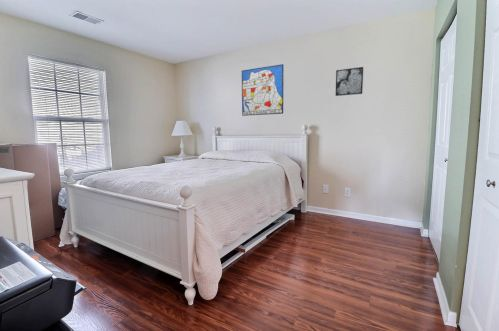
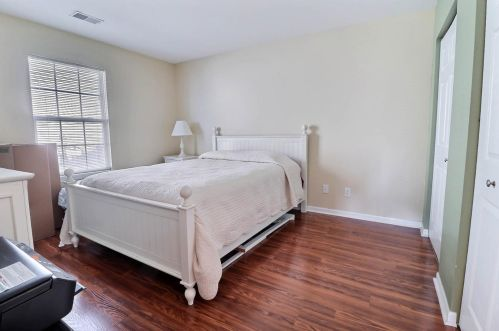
- wall art [241,63,284,117]
- wall art [335,66,364,97]
